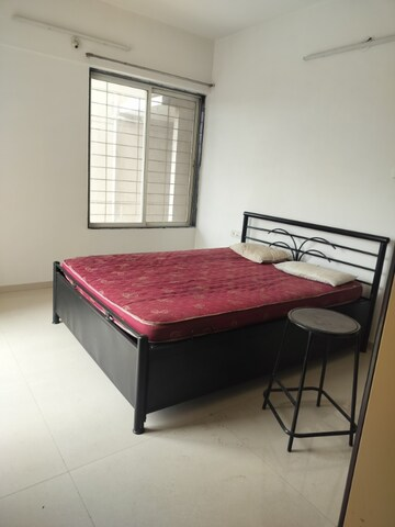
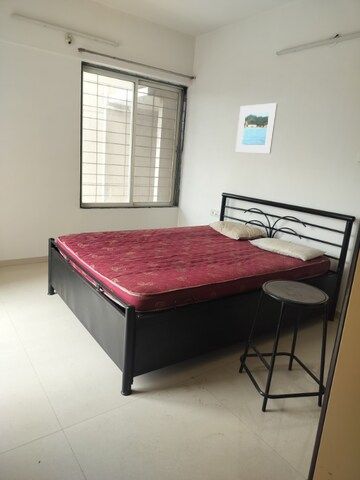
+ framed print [234,102,279,154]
